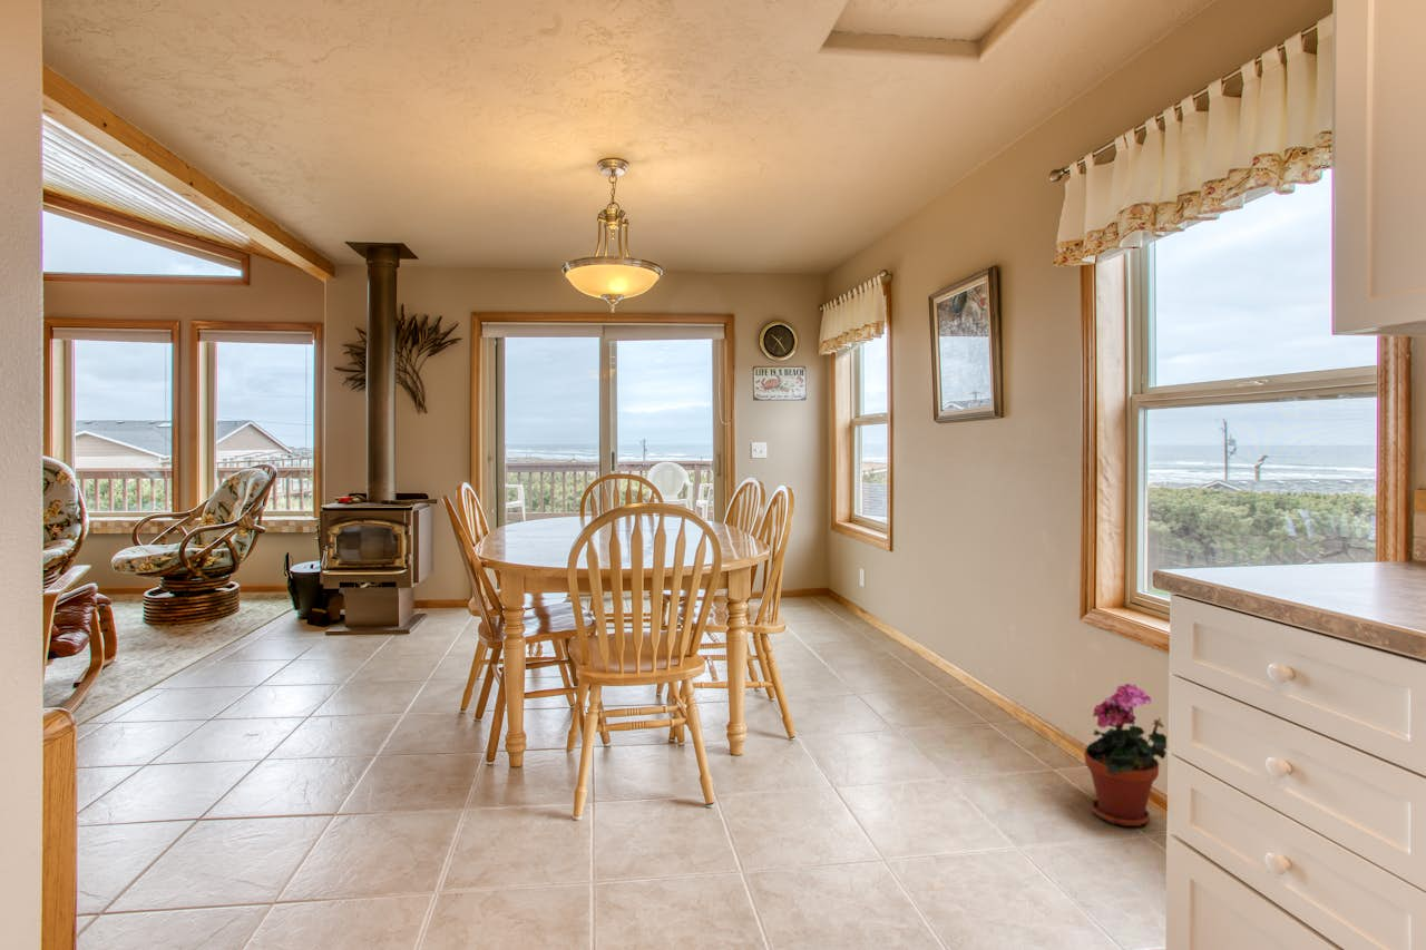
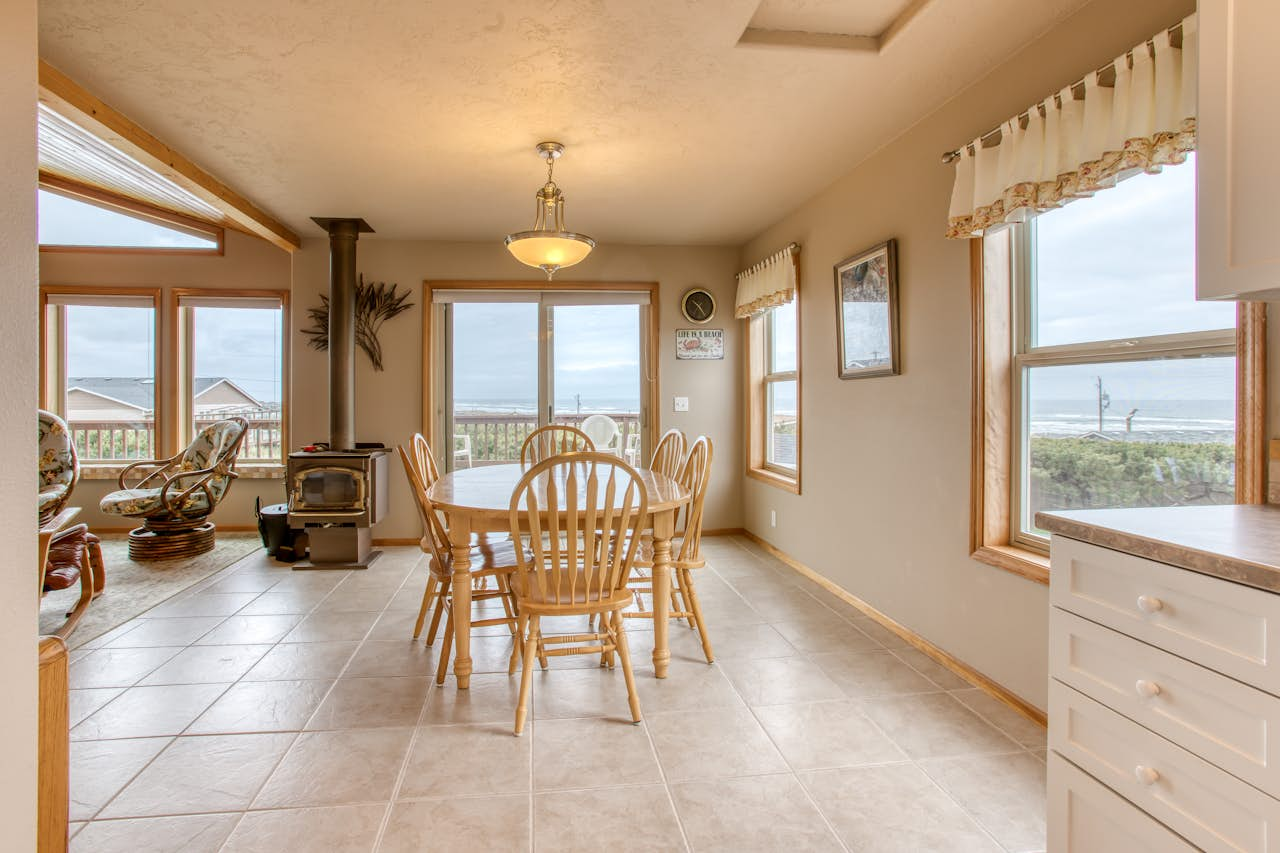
- potted plant [1083,683,1168,827]
